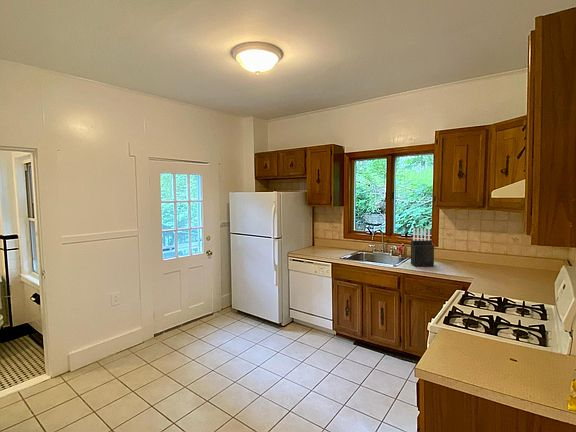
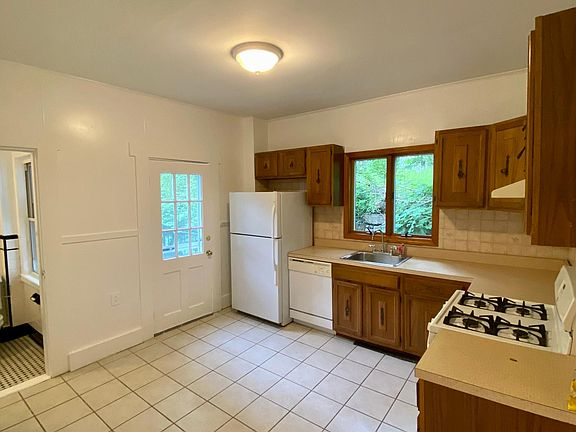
- knife block [410,227,435,268]
